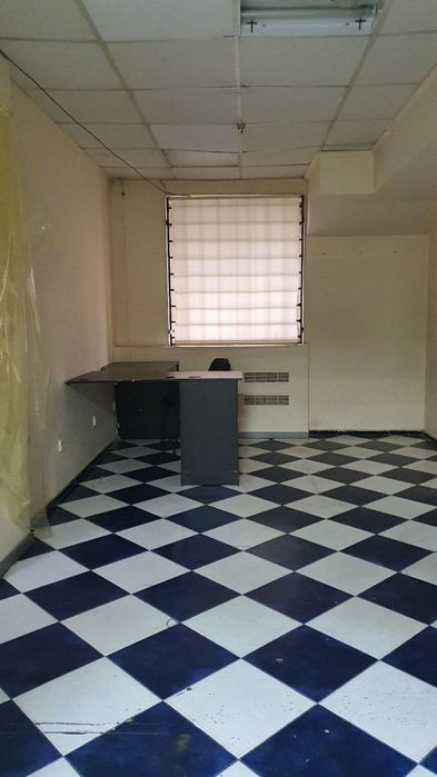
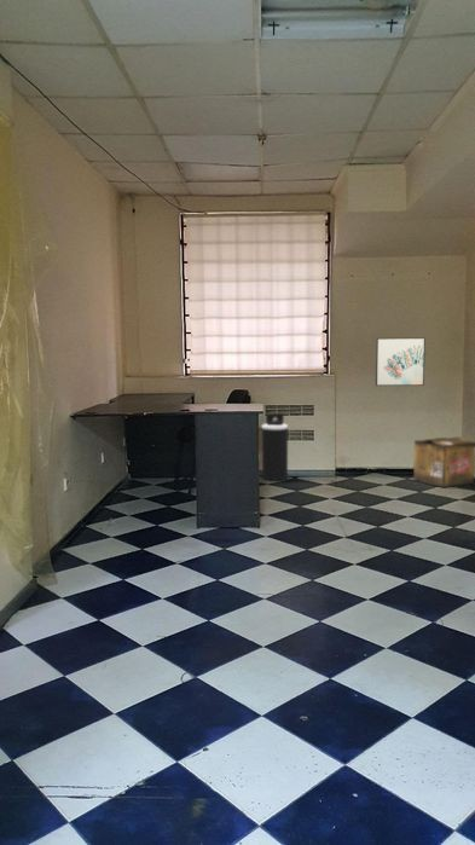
+ cardboard box [412,436,475,488]
+ trash can [261,412,289,481]
+ wall art [375,336,427,387]
